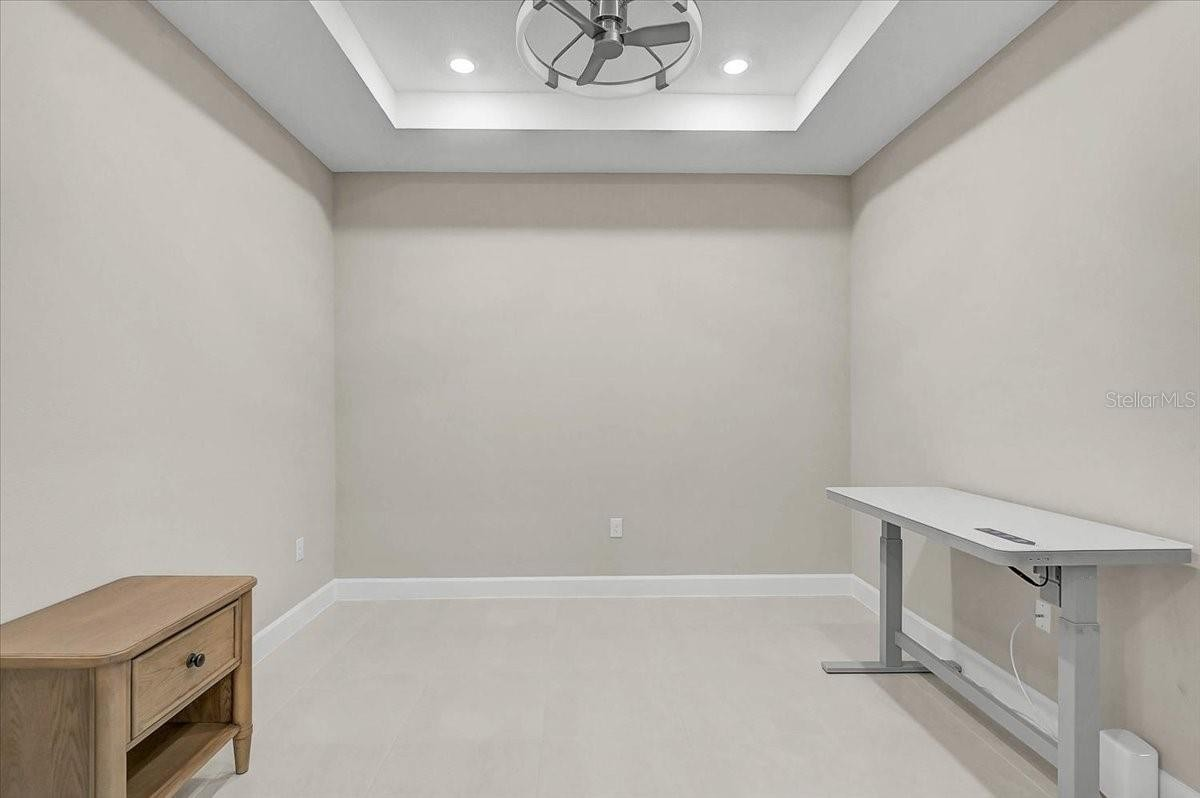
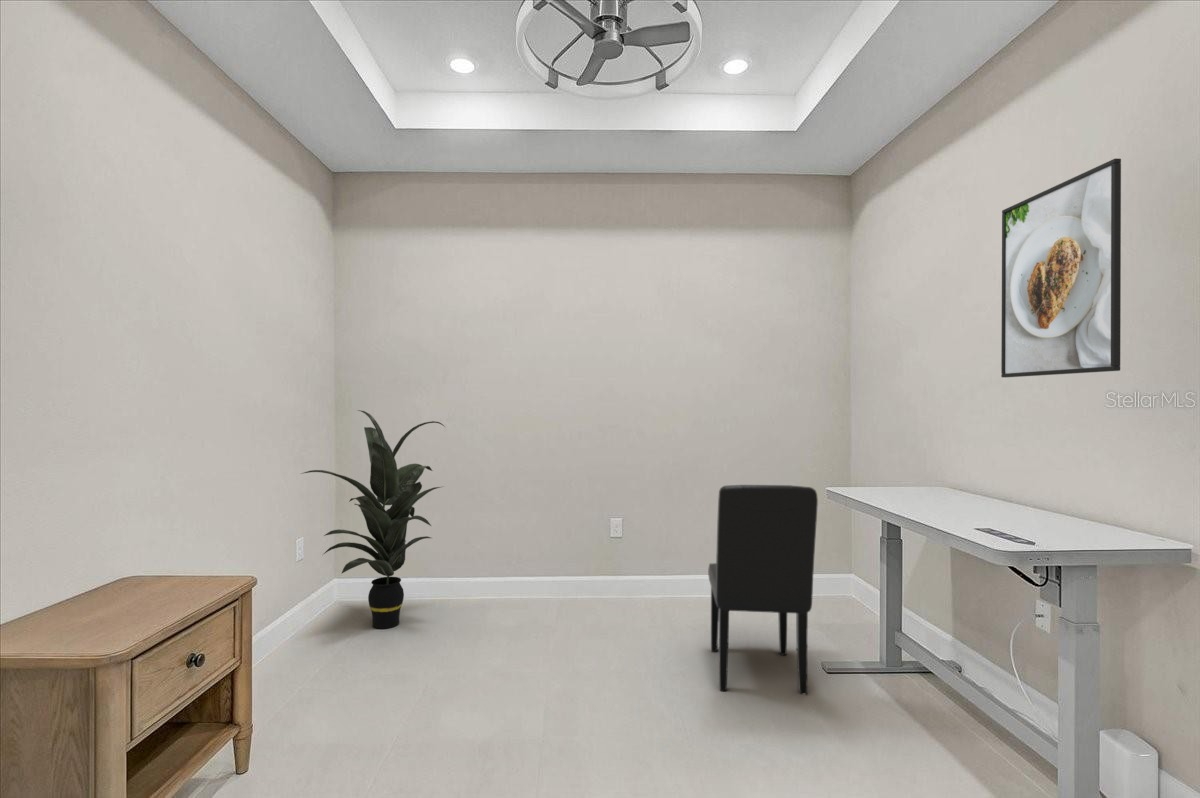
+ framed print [1000,158,1122,378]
+ indoor plant [300,409,446,630]
+ chair [707,484,819,696]
